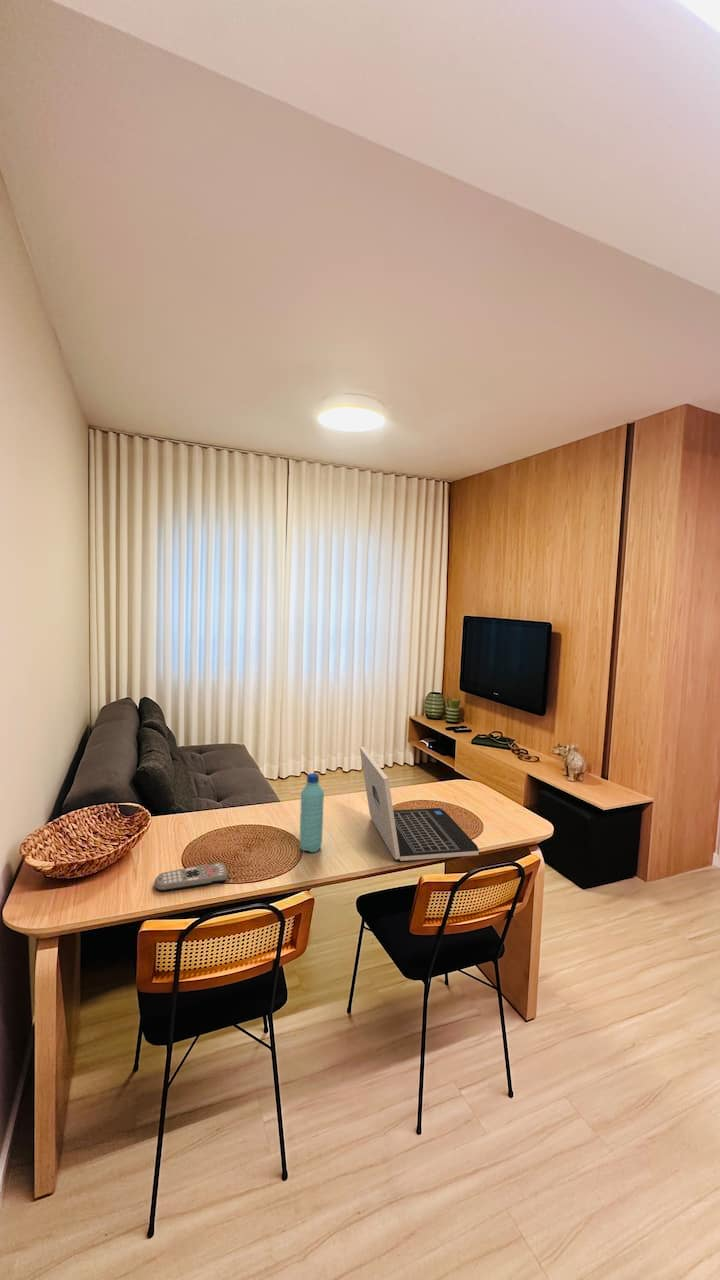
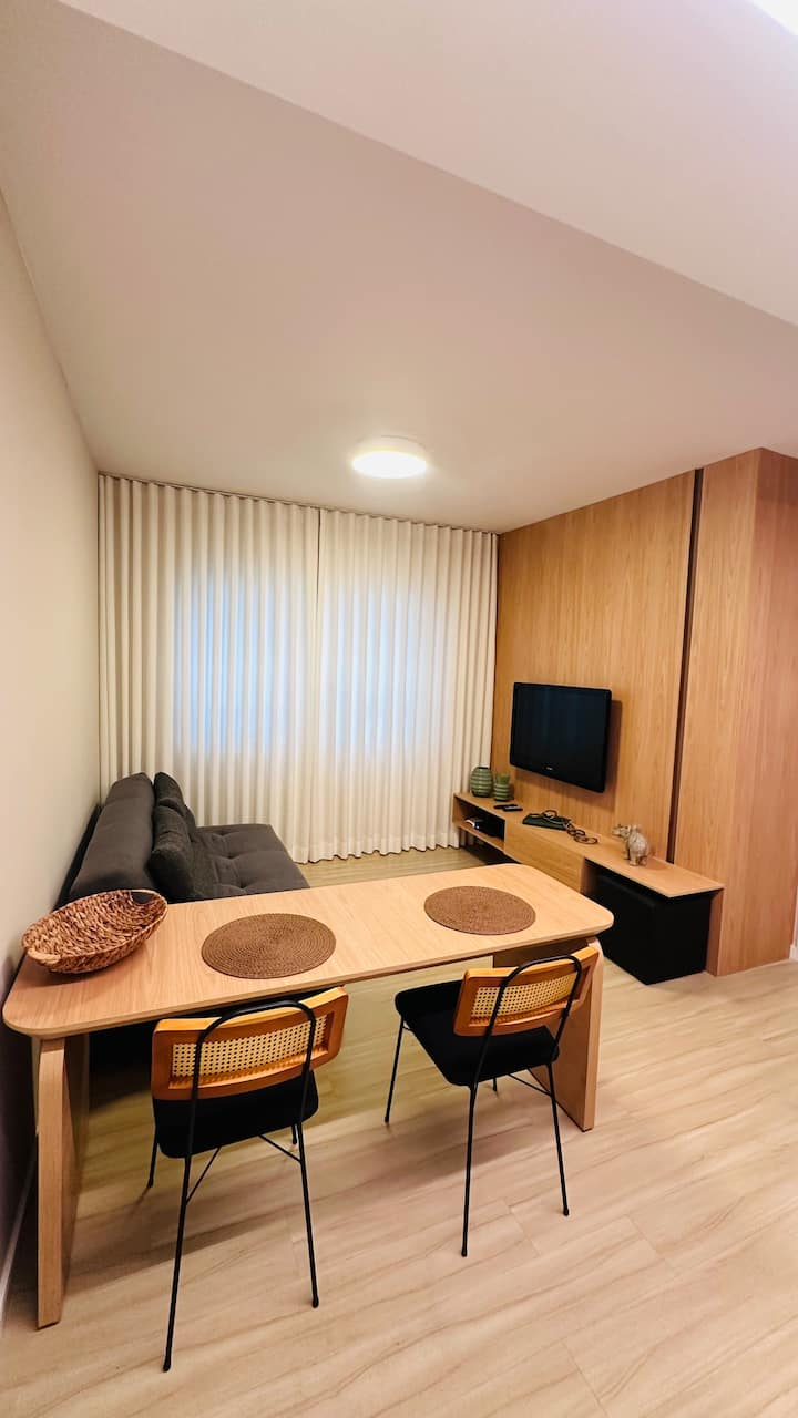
- remote control [154,861,228,892]
- laptop [359,745,480,862]
- water bottle [299,772,325,853]
